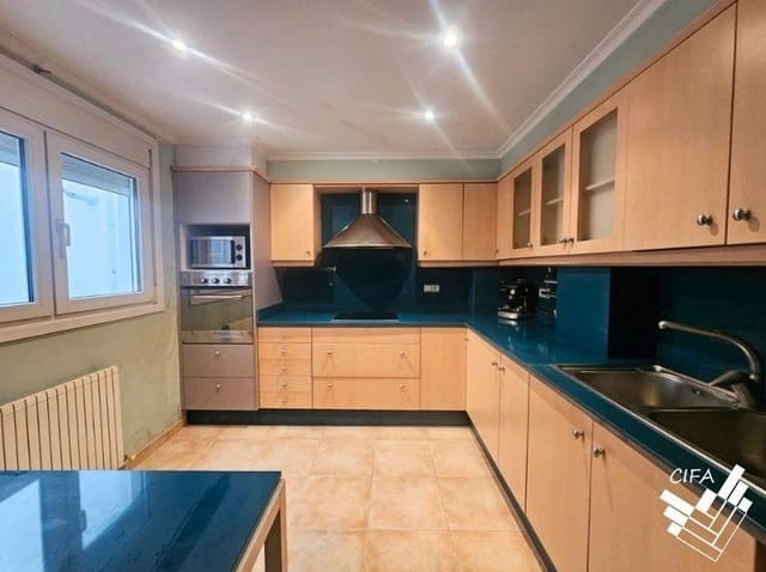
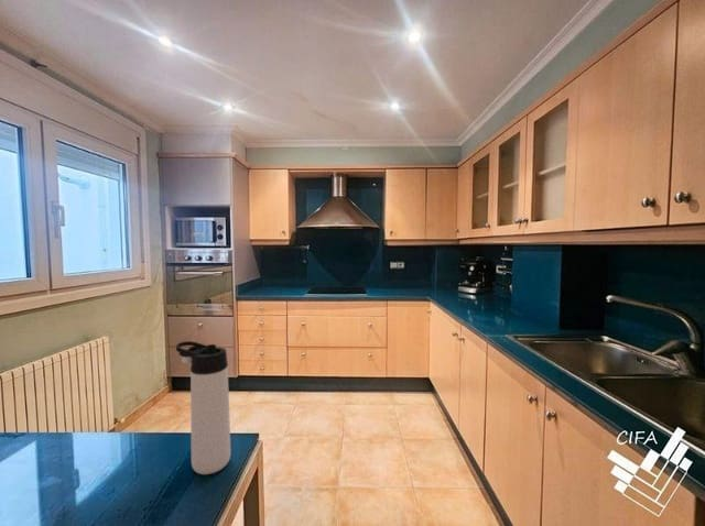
+ thermos bottle [175,340,231,475]
